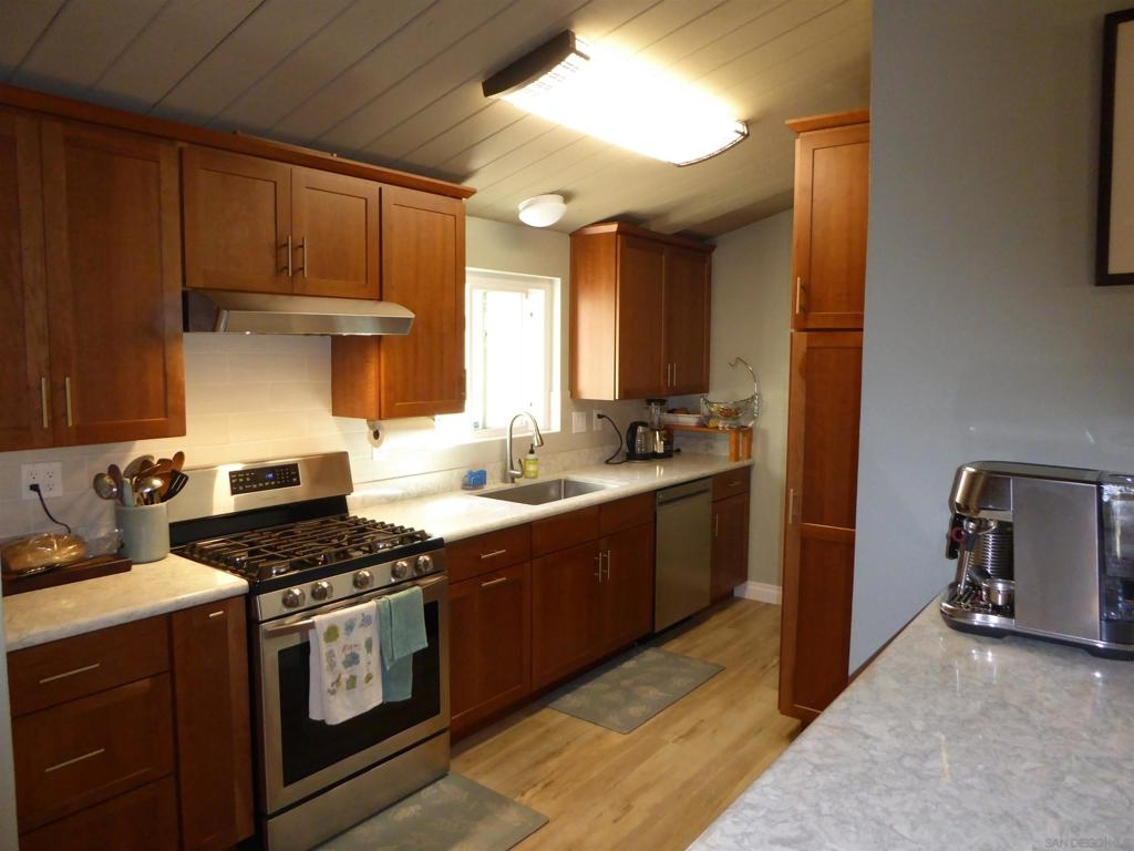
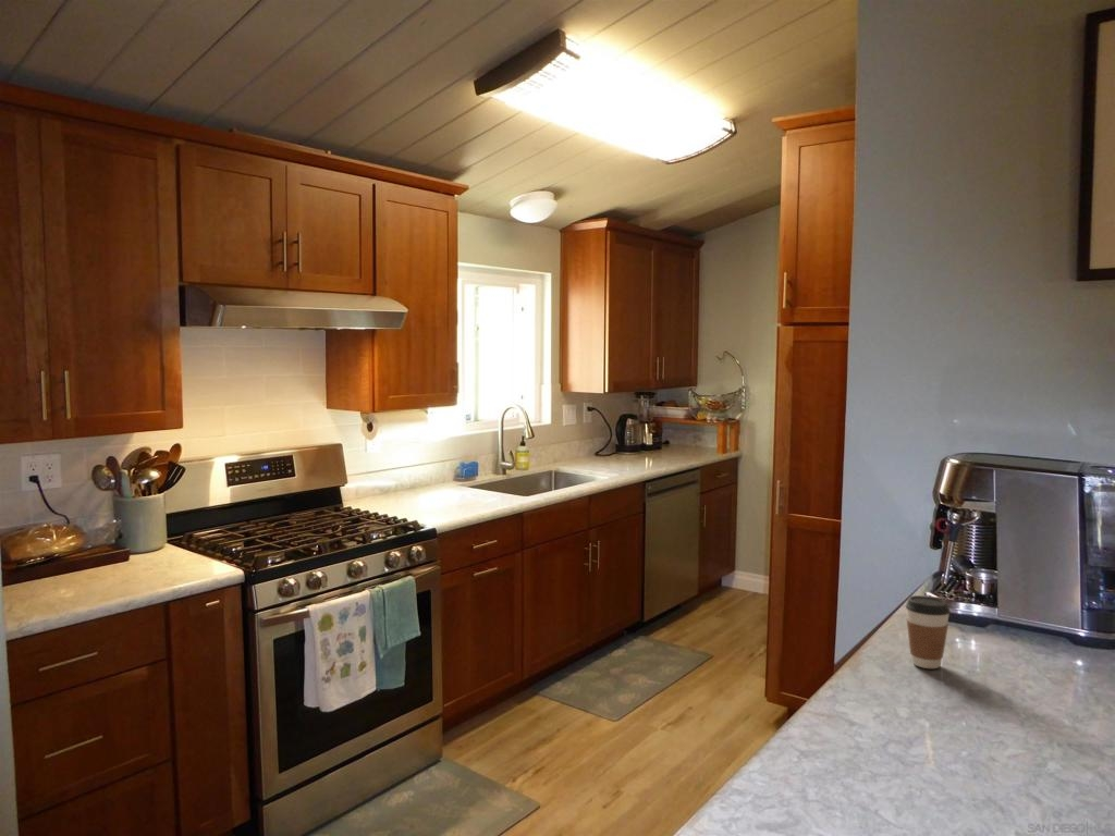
+ coffee cup [905,594,952,669]
